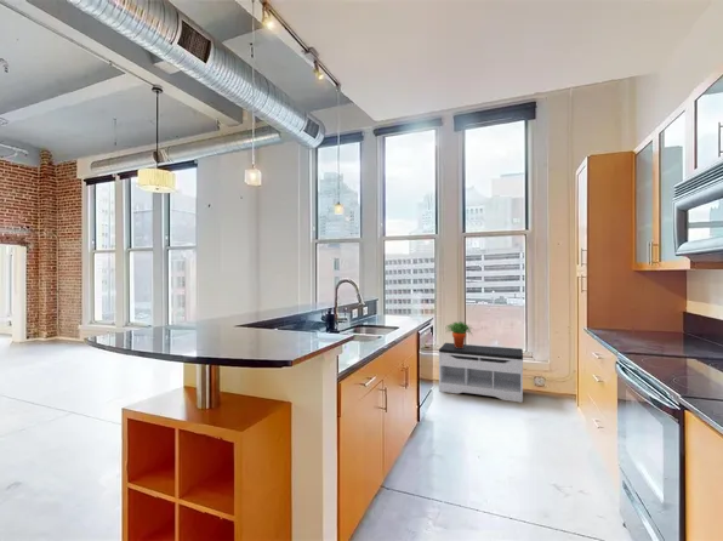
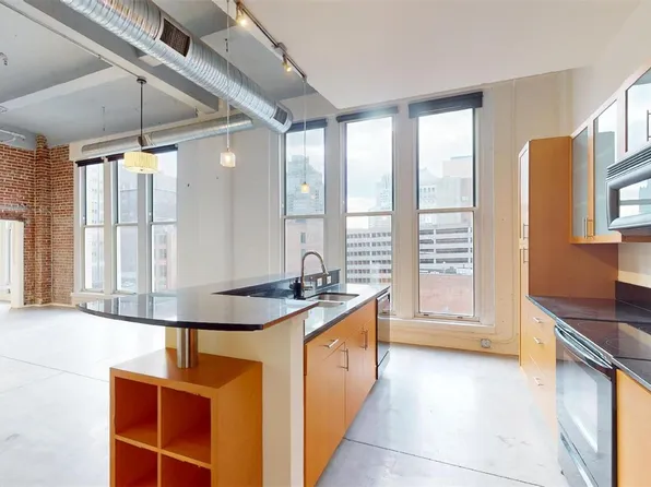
- potted plant [444,320,476,348]
- bench [438,342,524,404]
